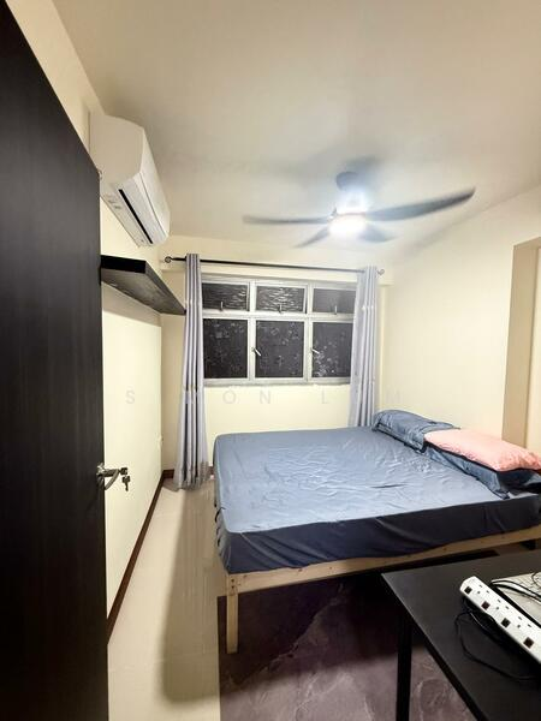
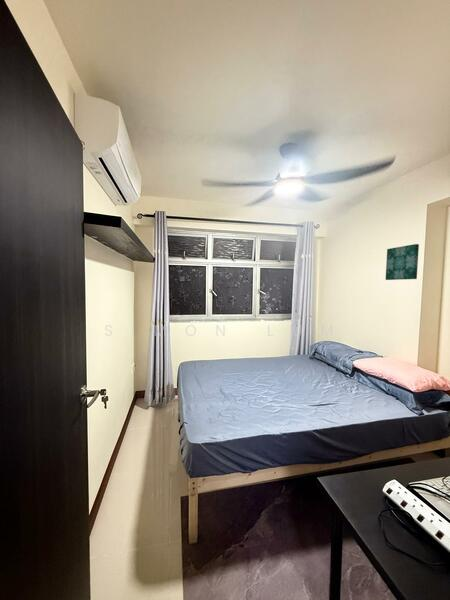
+ wall art [385,243,420,281]
